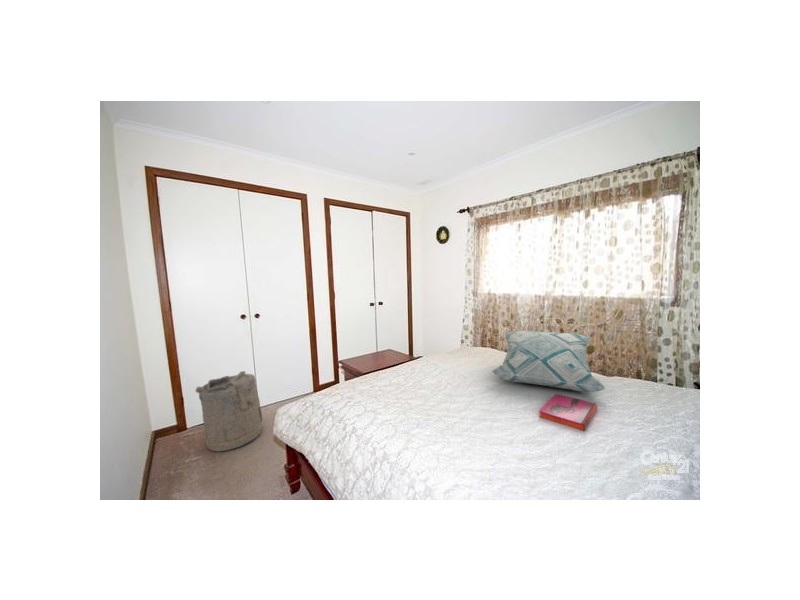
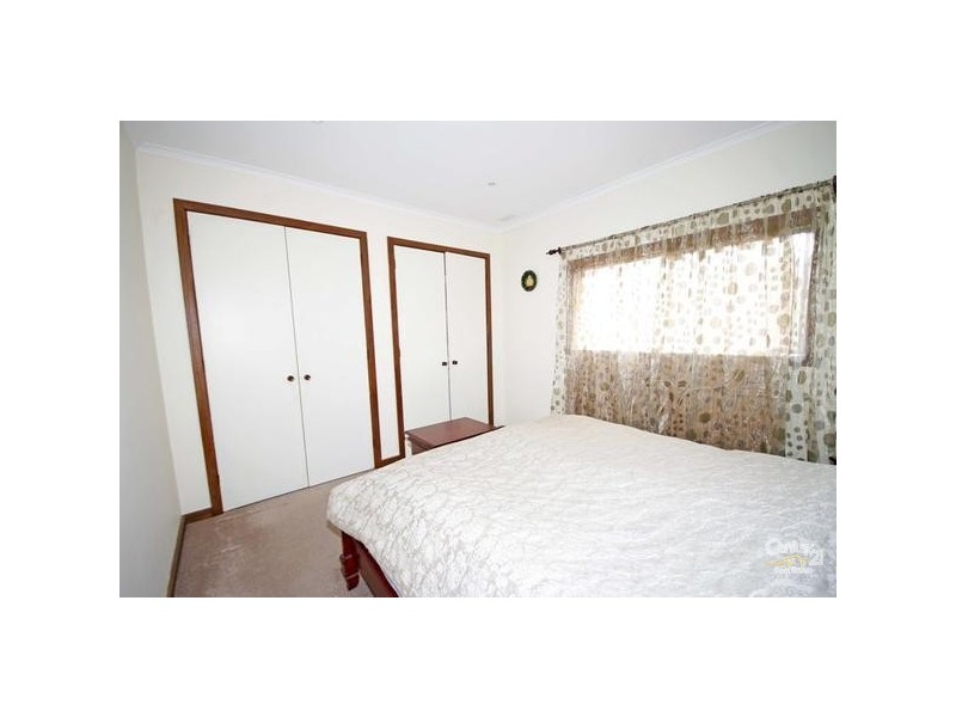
- hardback book [538,393,598,432]
- laundry hamper [194,370,264,452]
- decorative pillow [491,330,608,393]
